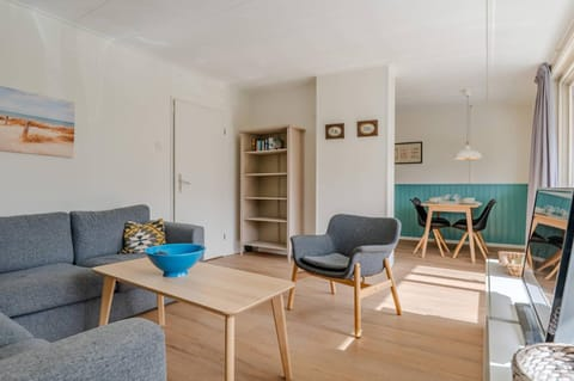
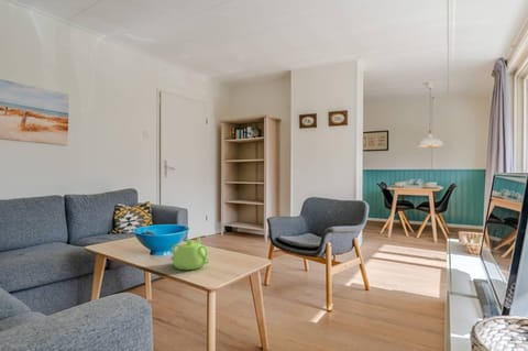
+ teapot [170,235,210,271]
